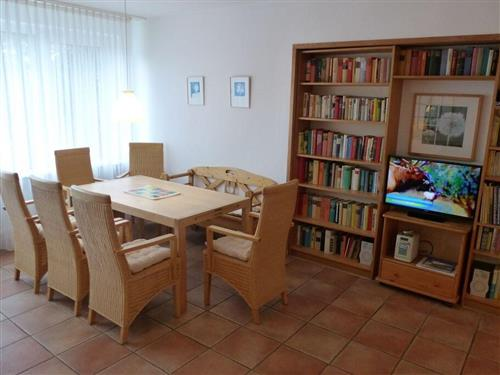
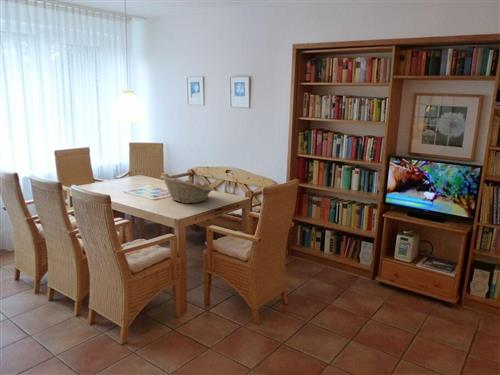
+ fruit basket [160,174,213,204]
